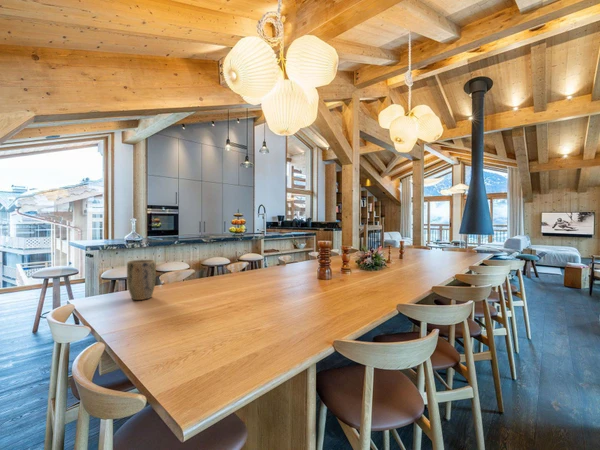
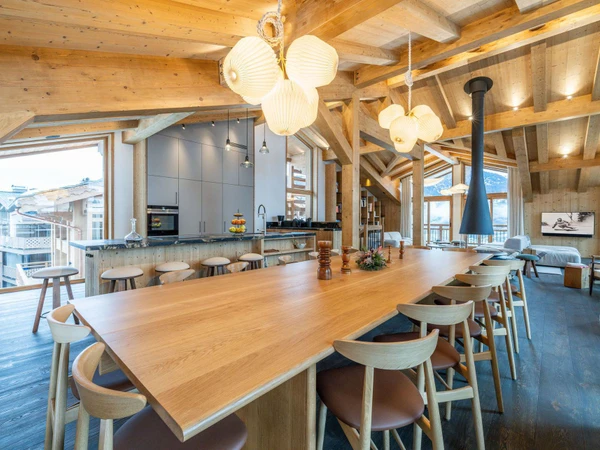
- plant pot [126,259,157,301]
